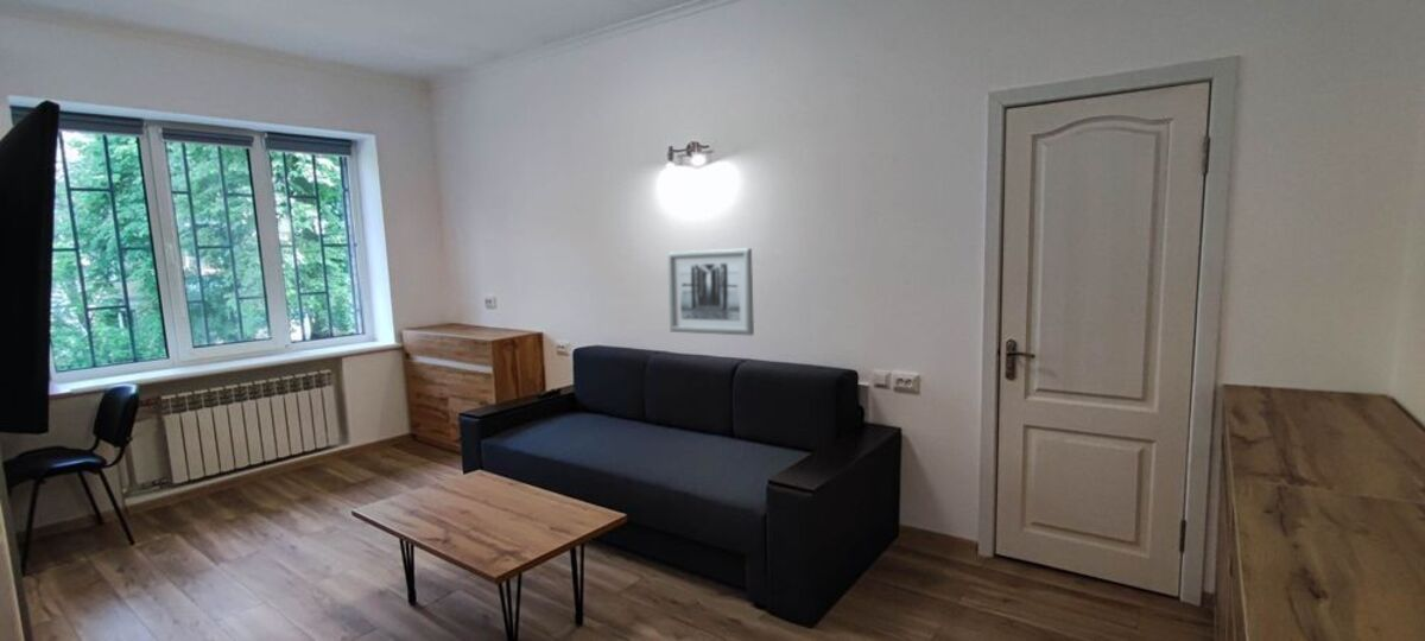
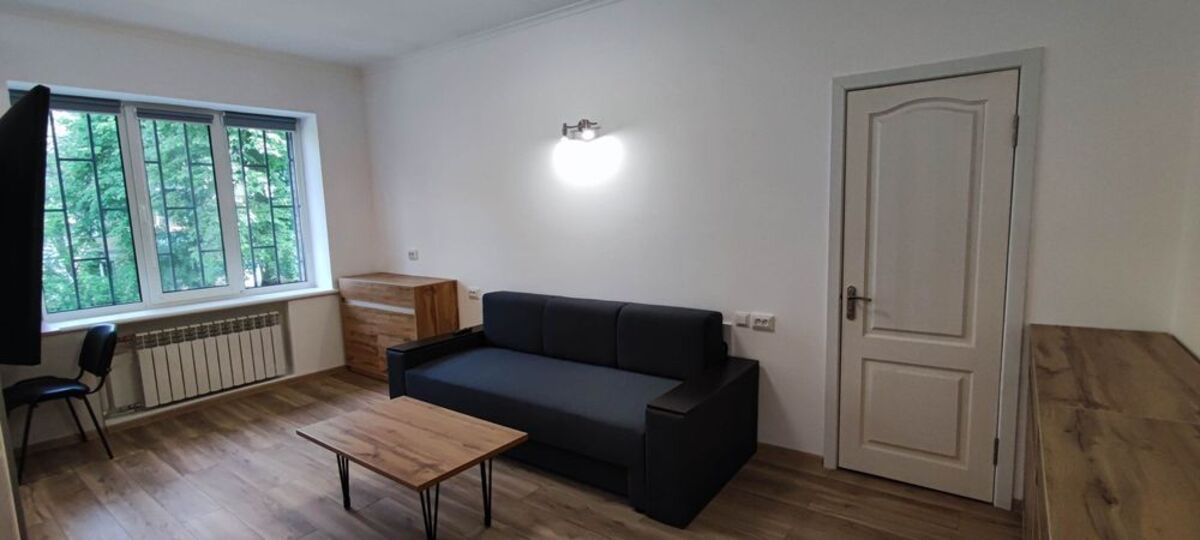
- wall art [666,247,755,337]
